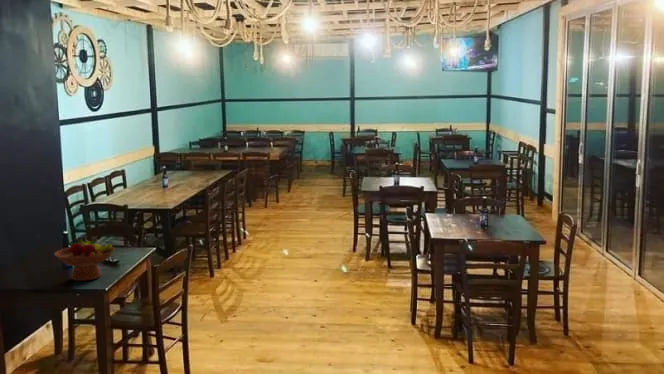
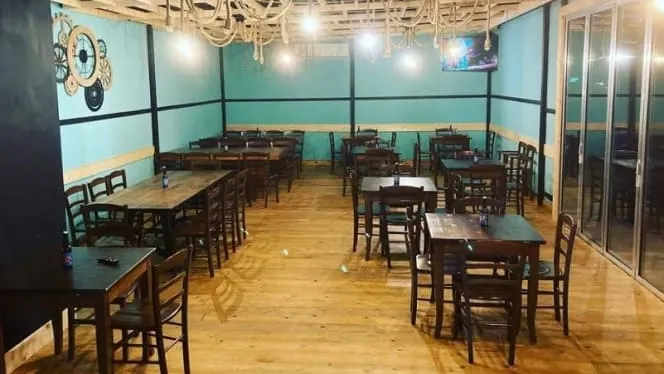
- fruit bowl [53,236,116,282]
